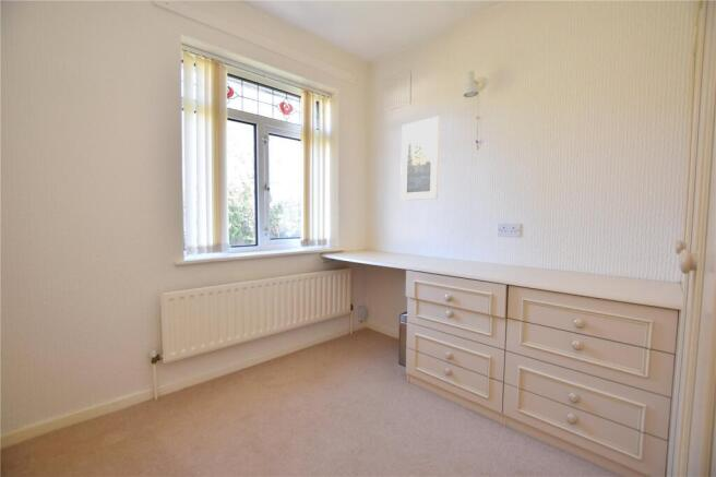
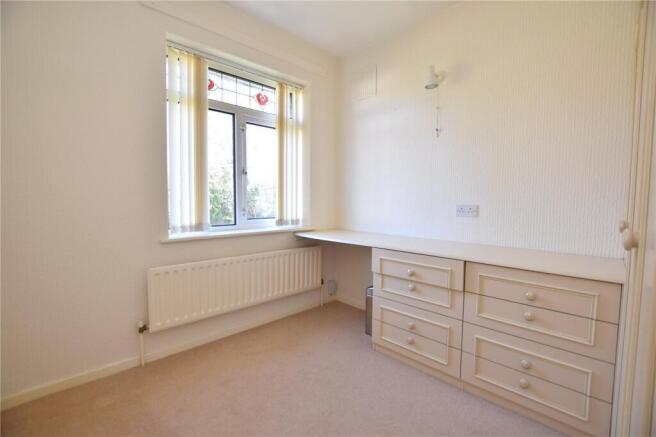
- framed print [399,115,441,201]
